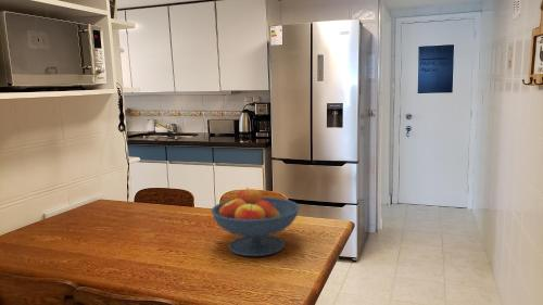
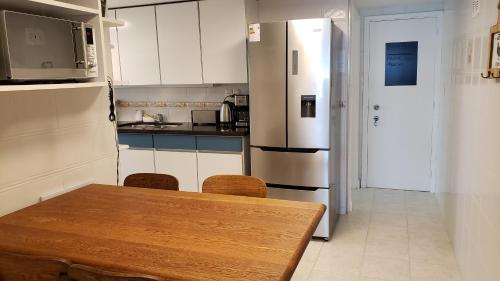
- fruit bowl [210,186,301,257]
